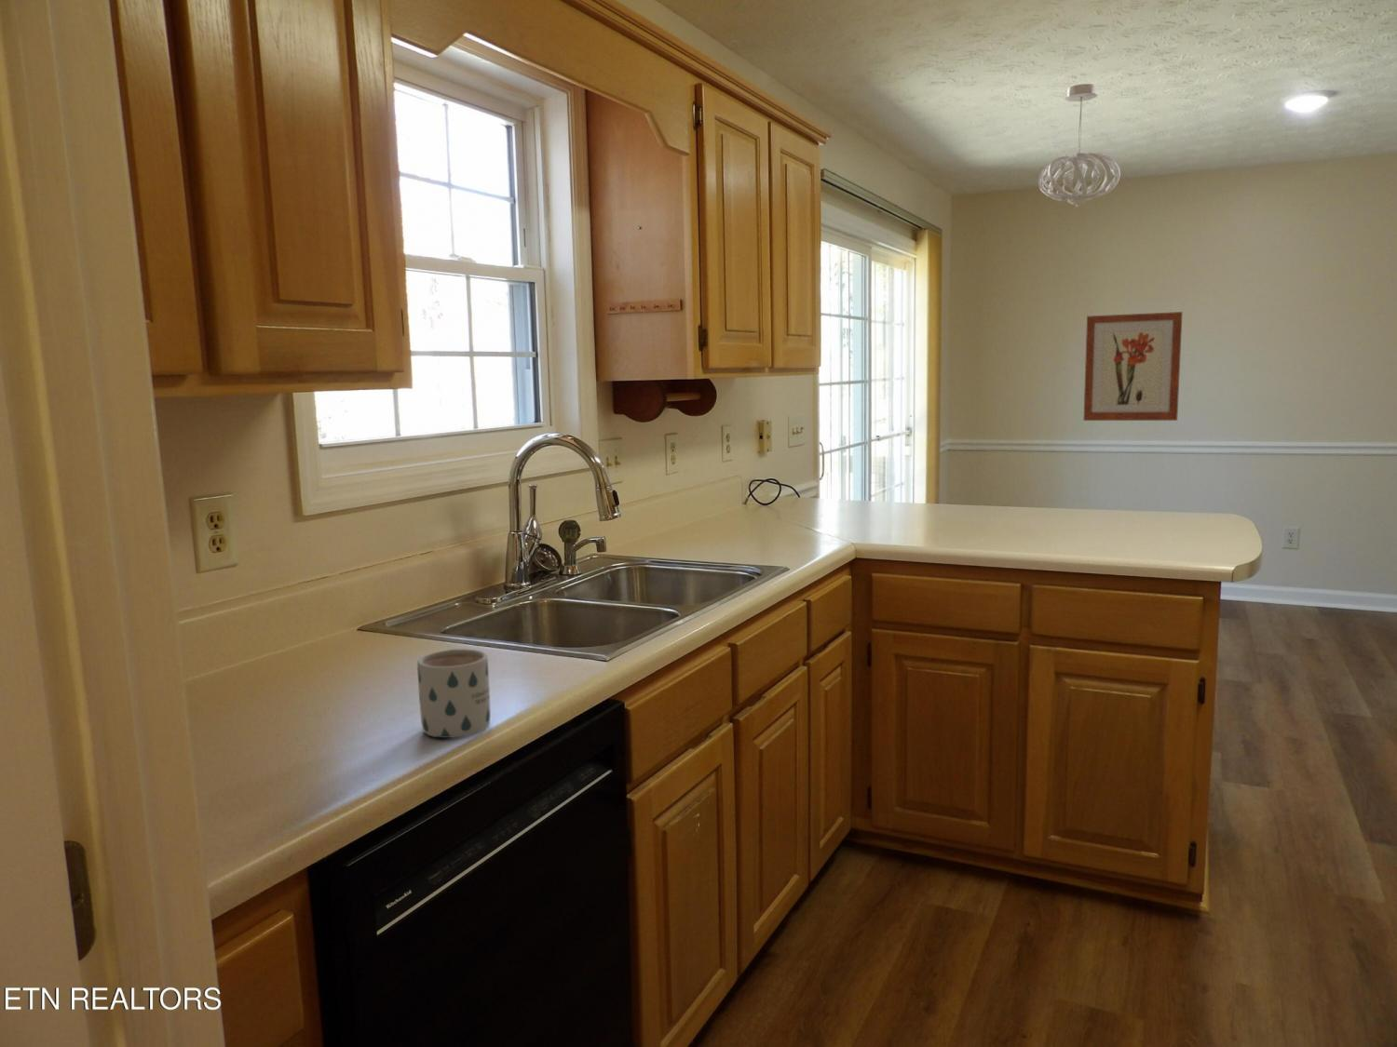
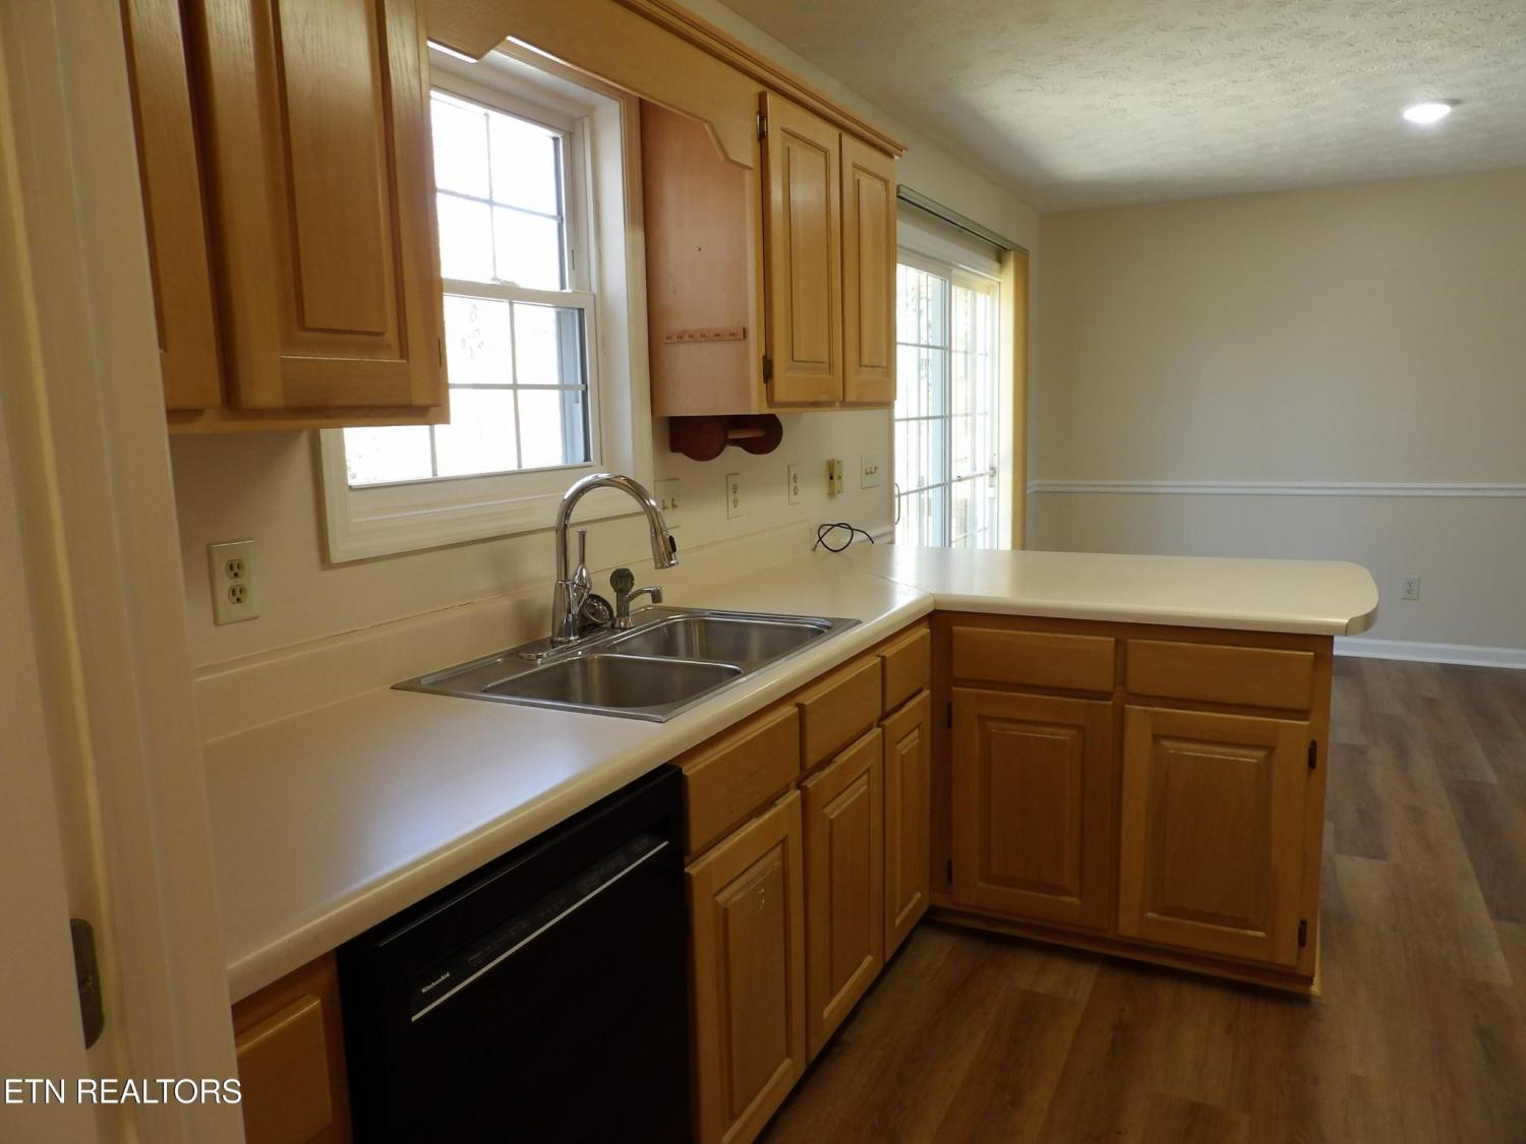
- wall art [1082,311,1184,421]
- mug [416,648,492,739]
- pendant light [1037,82,1121,208]
